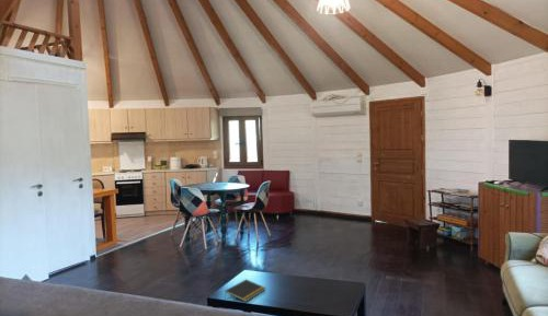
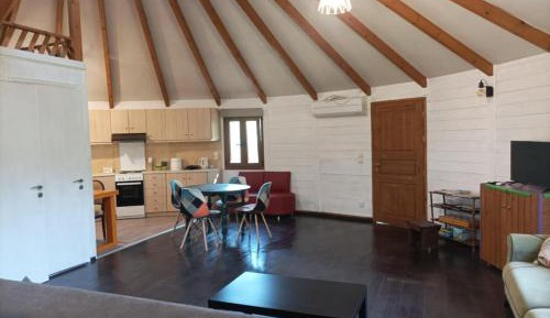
- notepad [224,278,266,303]
